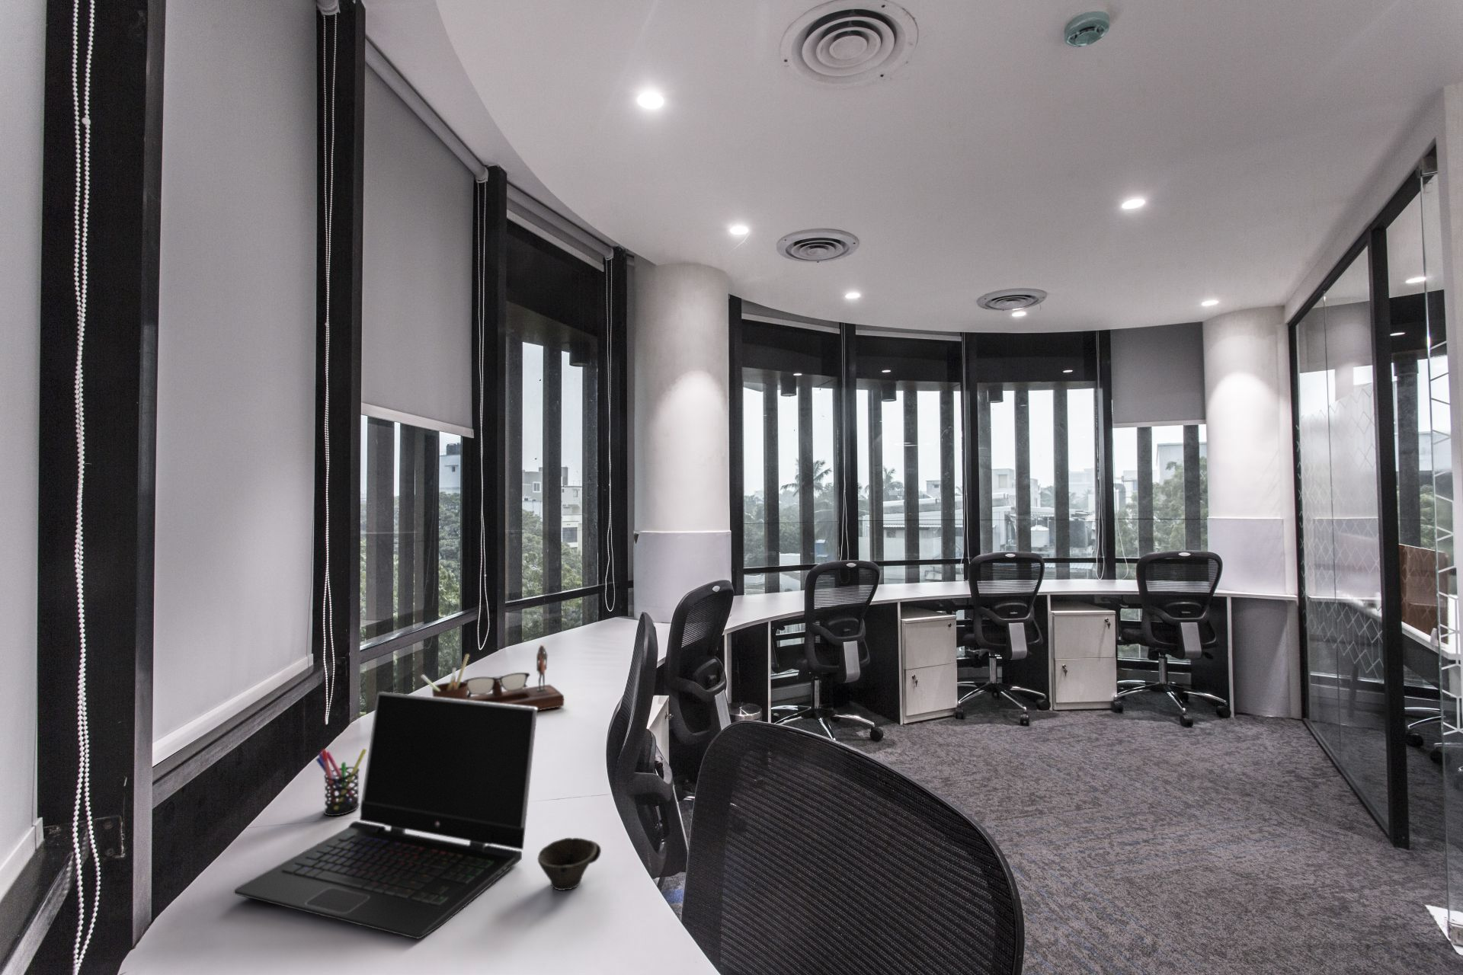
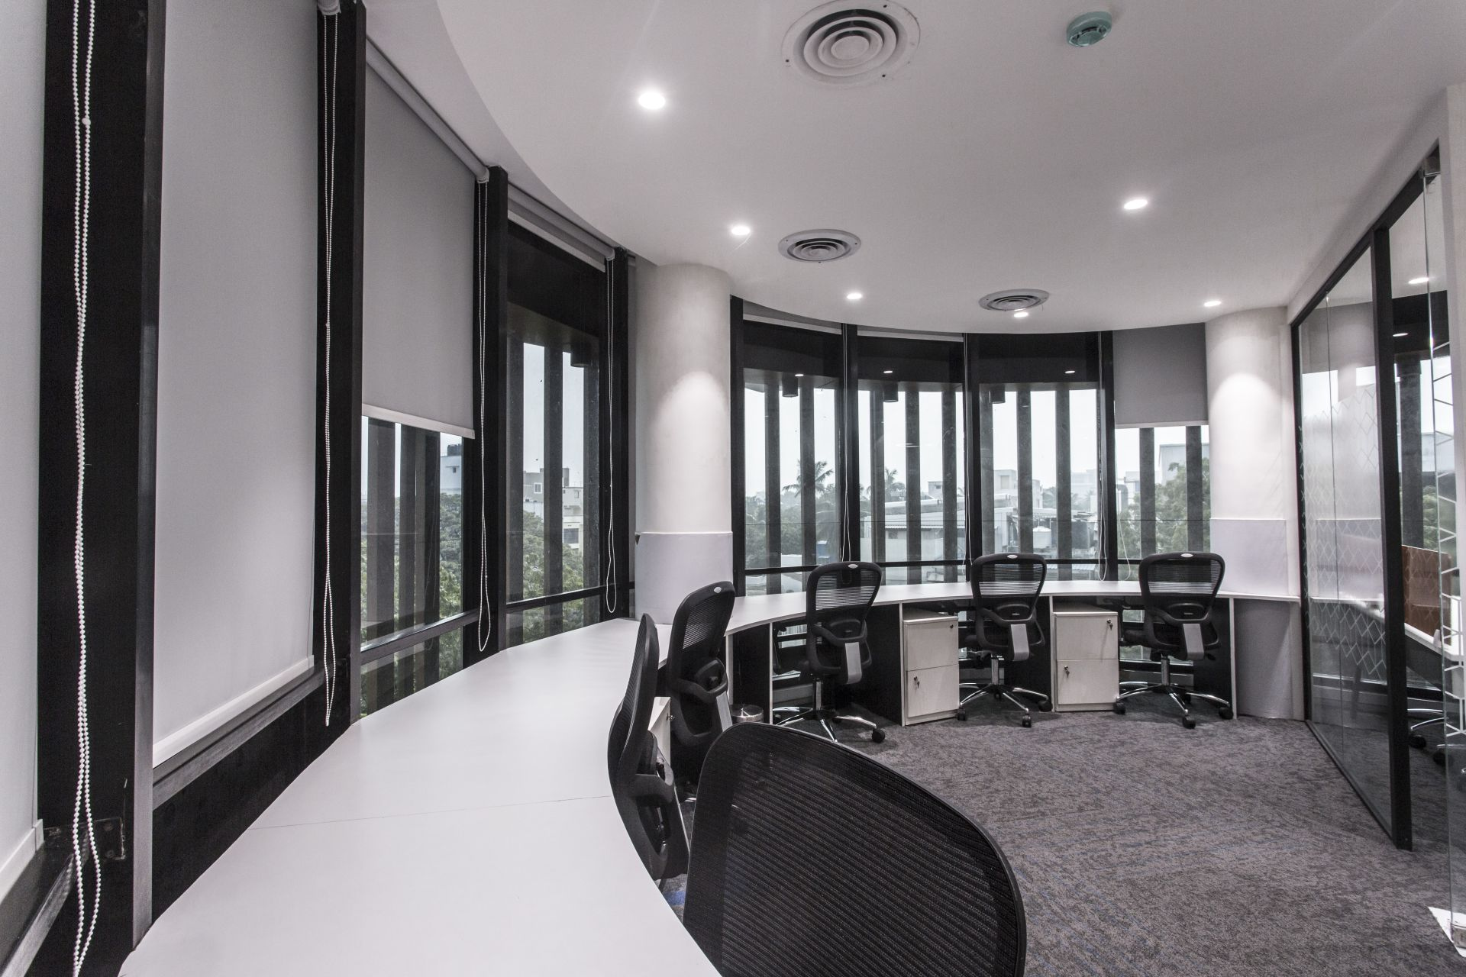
- laptop computer [233,691,538,939]
- cup [537,837,602,891]
- desk organizer [420,643,565,712]
- pen holder [315,748,367,816]
